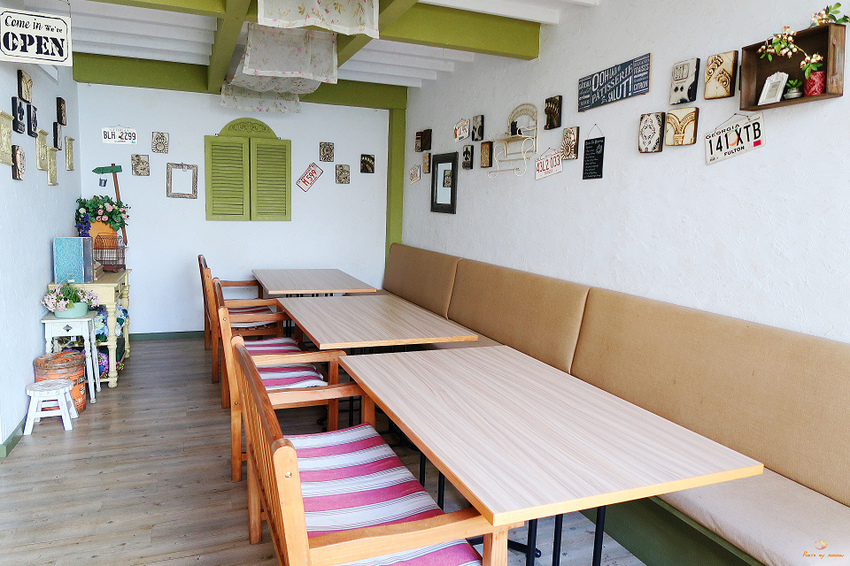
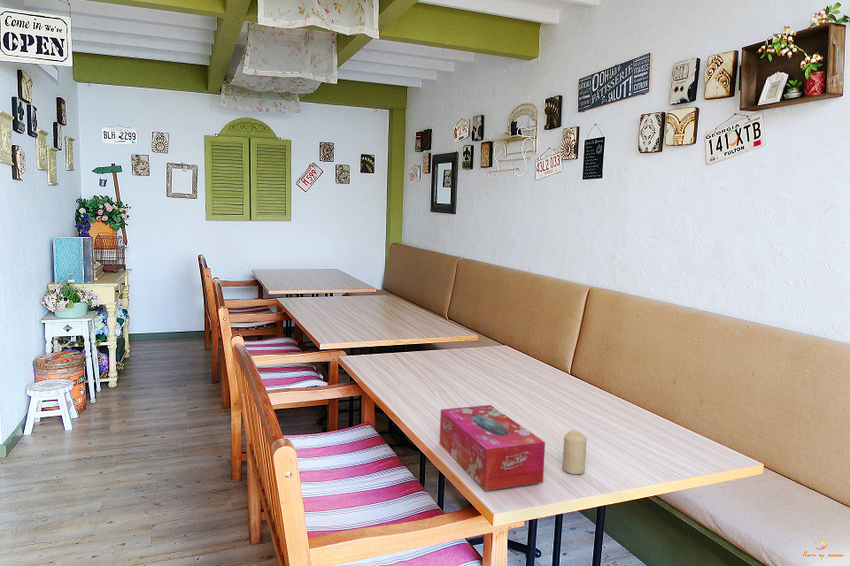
+ candle [562,429,588,475]
+ tissue box [439,404,546,492]
